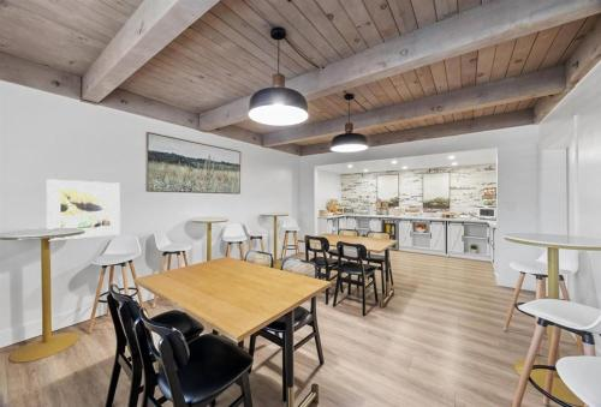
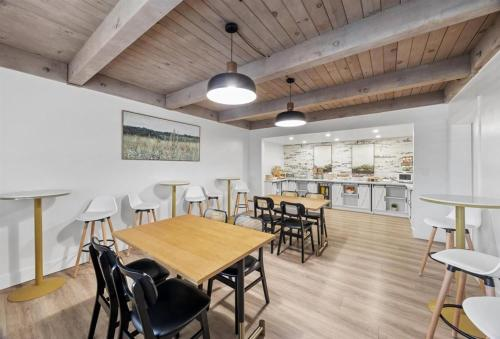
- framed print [46,178,121,241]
